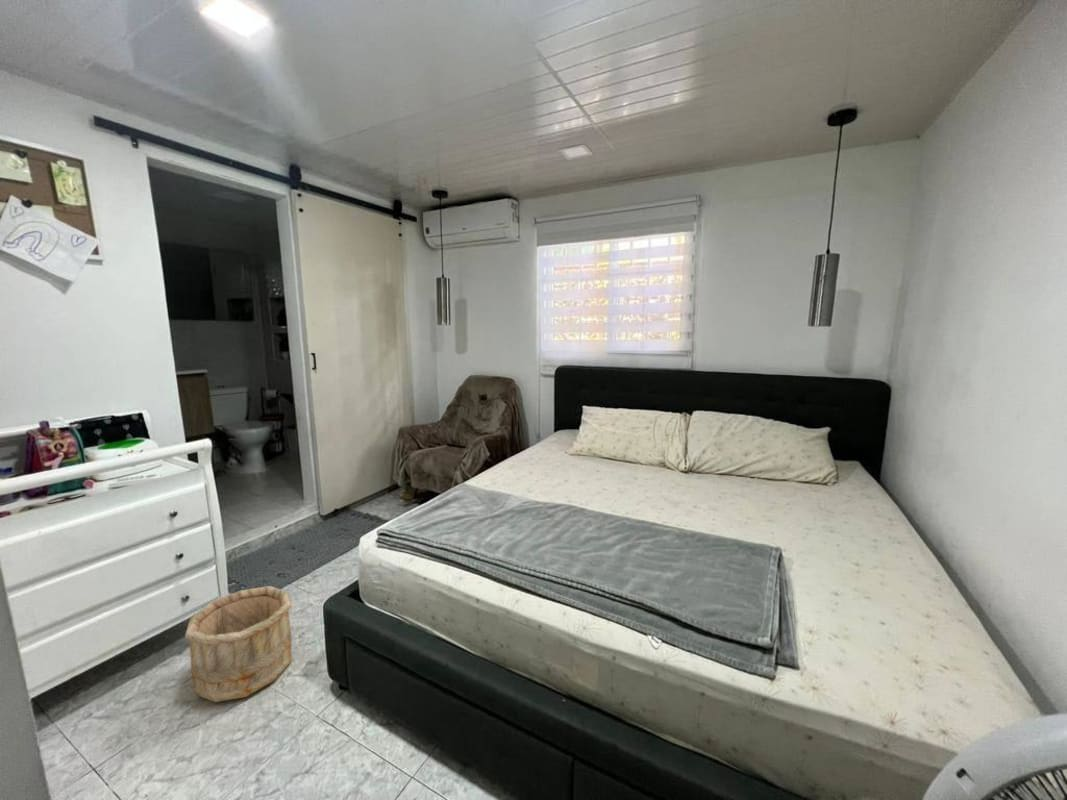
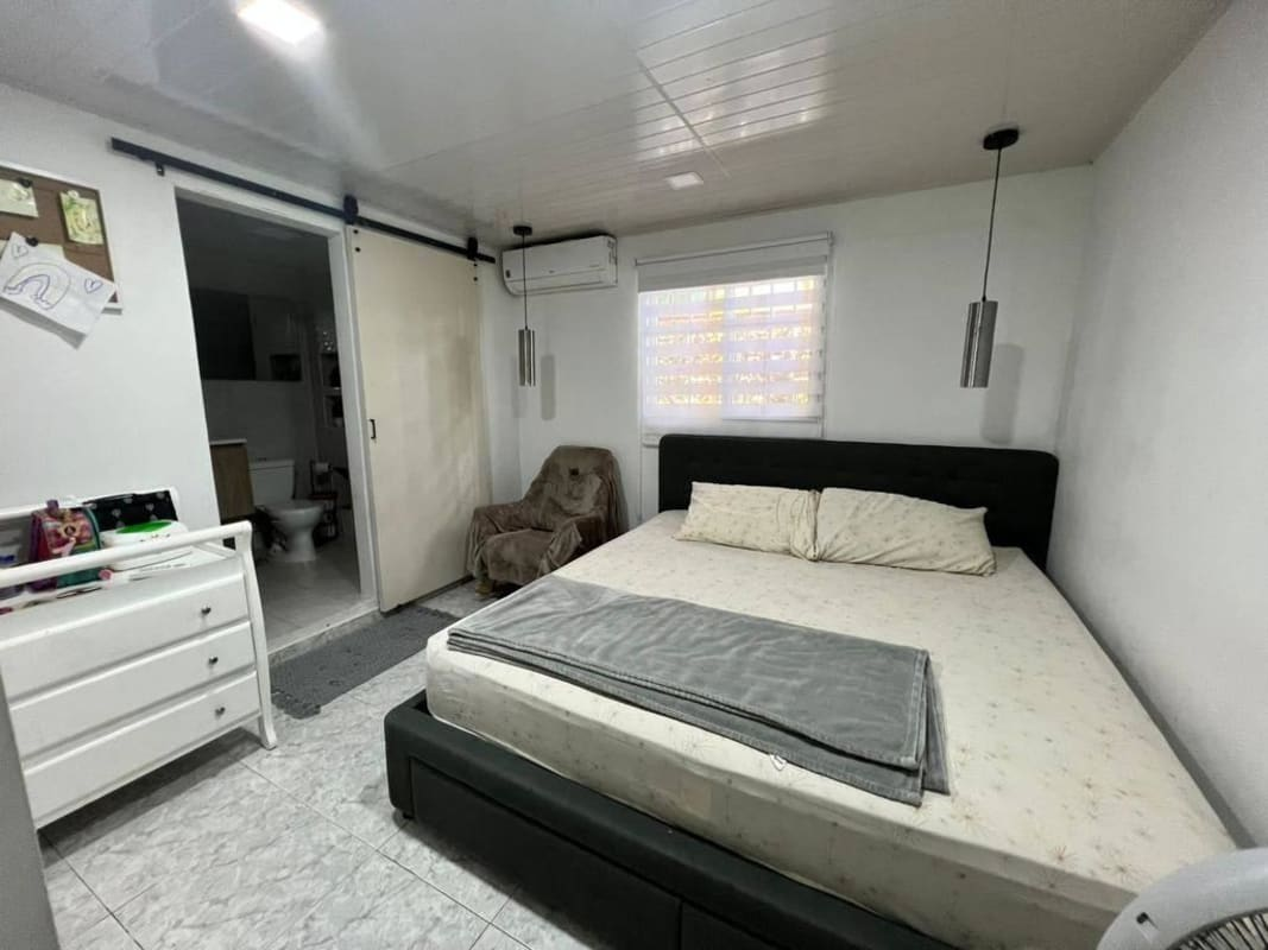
- wooden bucket [184,585,293,703]
